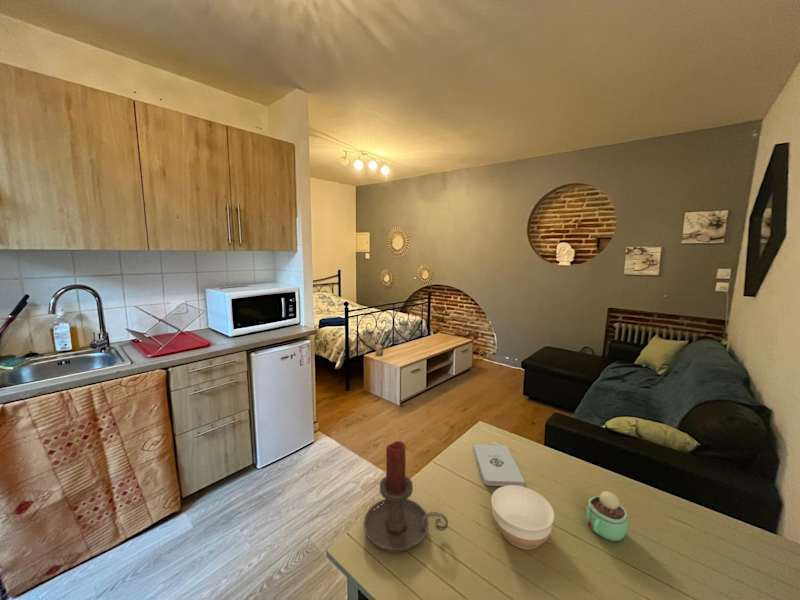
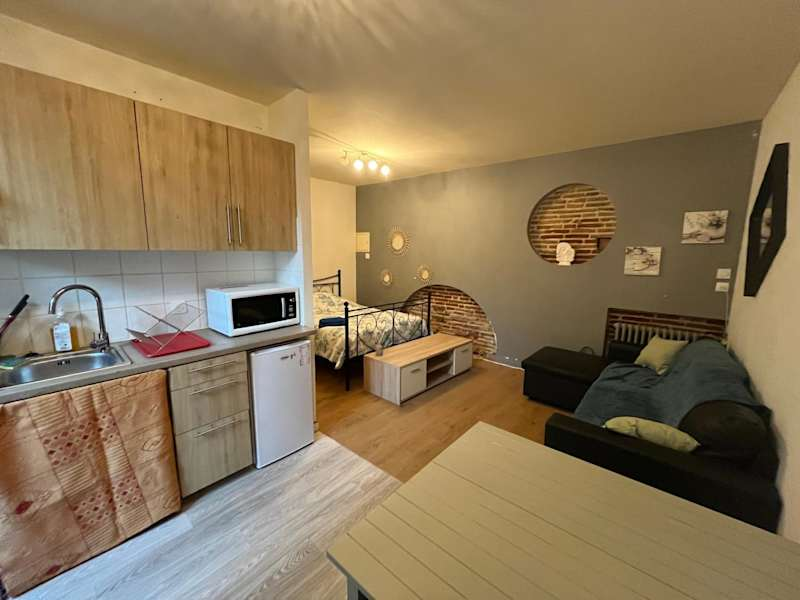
- notepad [473,443,526,487]
- candle holder [363,440,449,553]
- bowl [490,485,555,550]
- chocolate milk [585,490,629,542]
